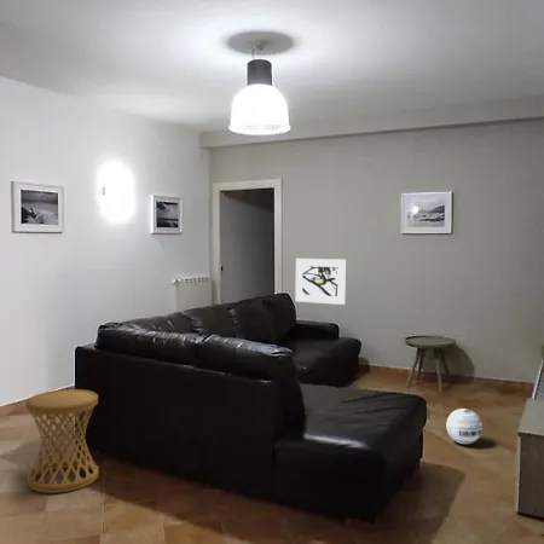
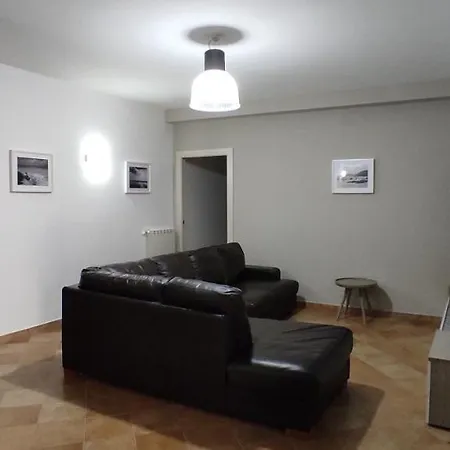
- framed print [295,257,347,306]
- ball [445,407,484,445]
- side table [24,388,99,494]
